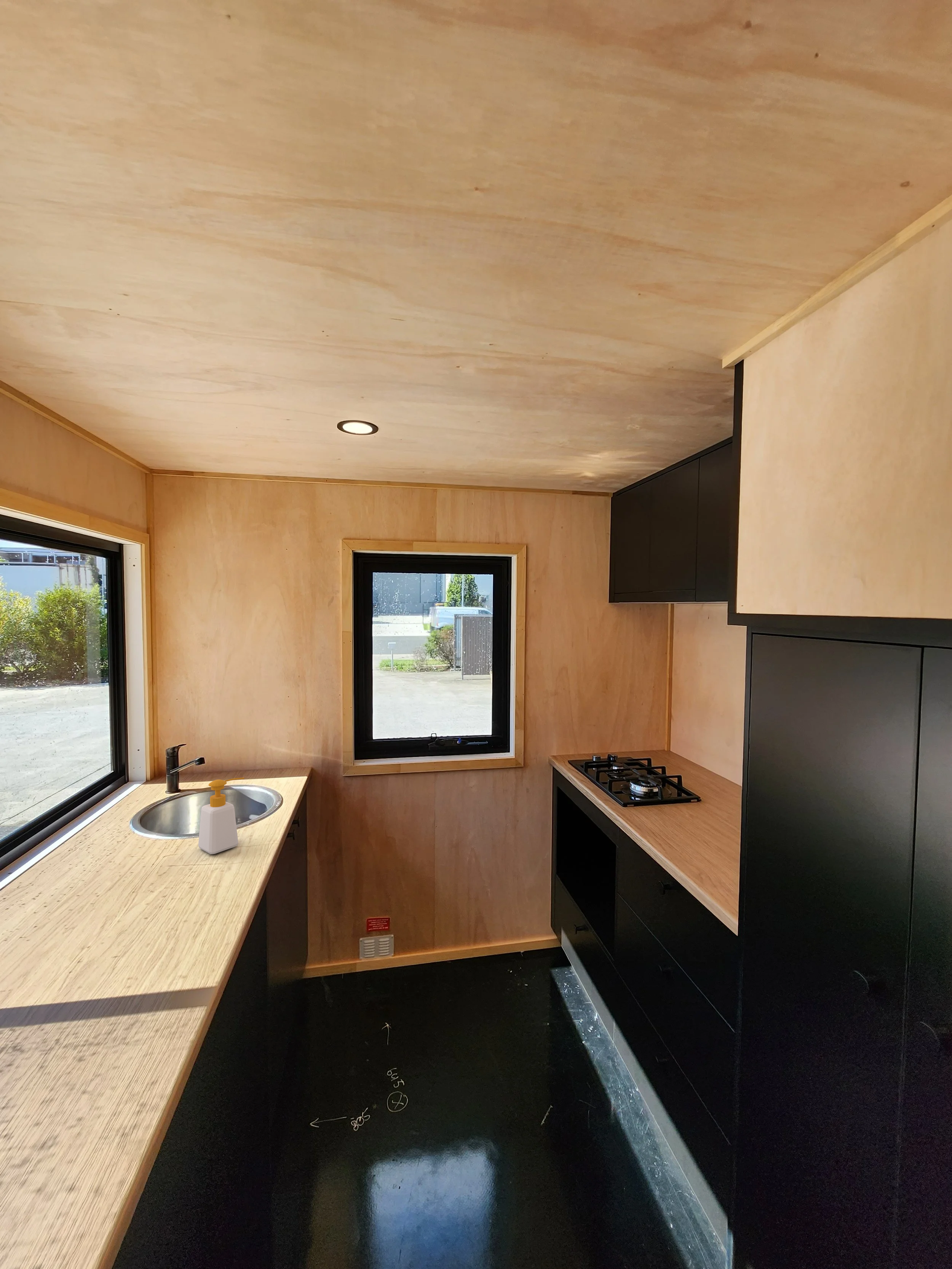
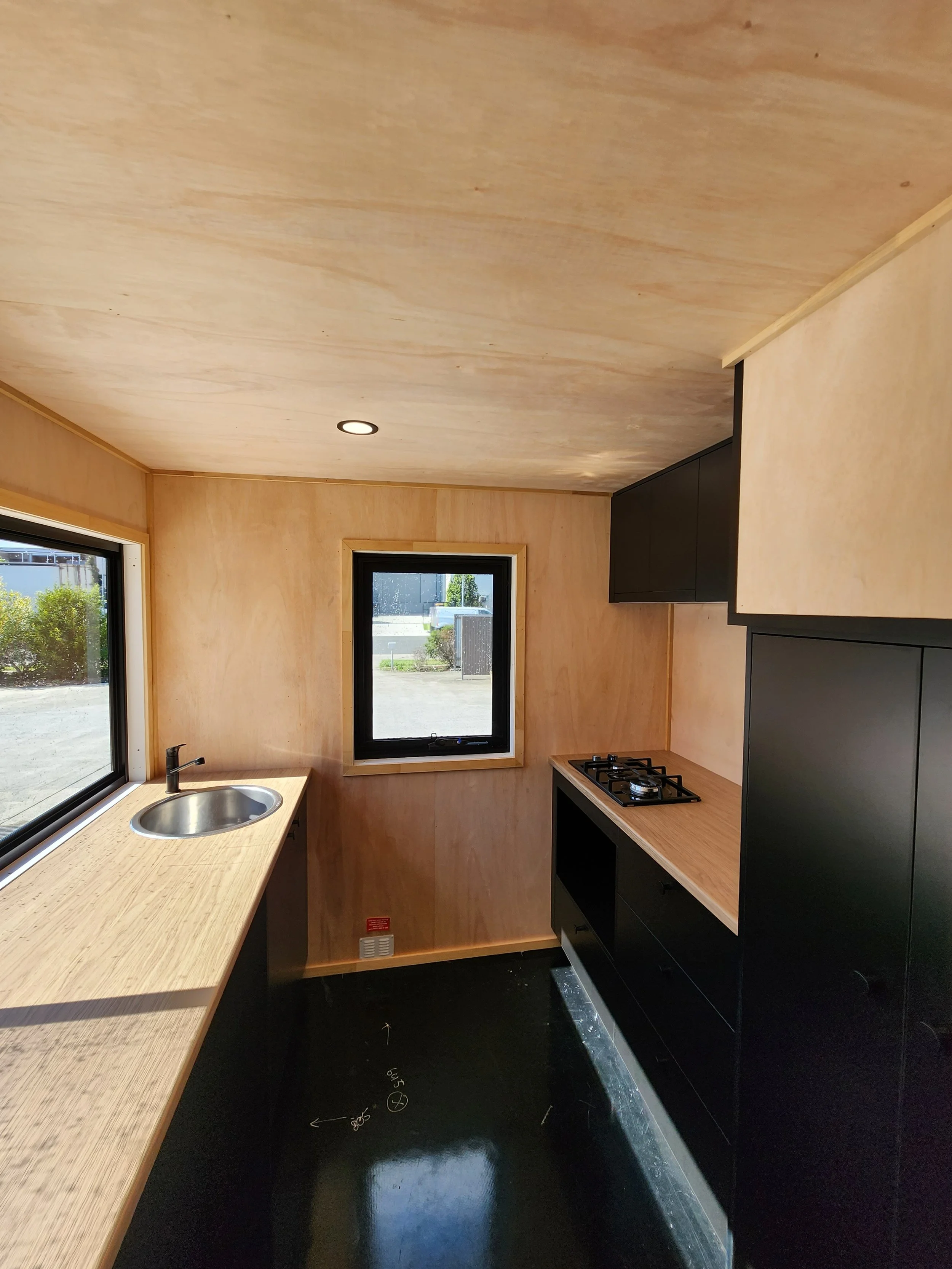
- soap bottle [198,777,244,854]
